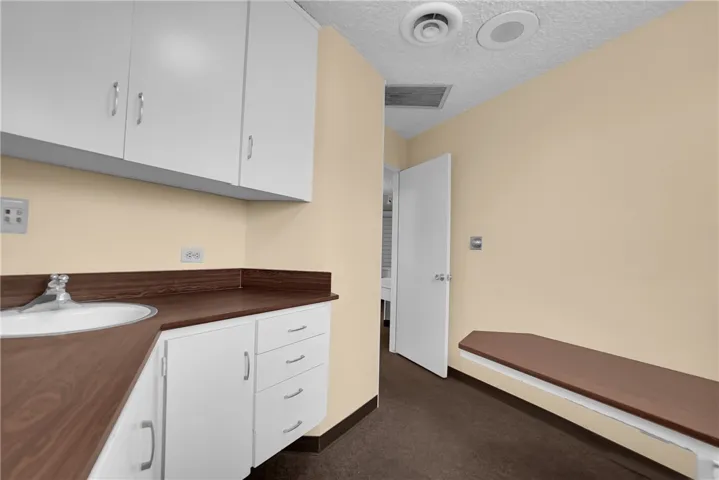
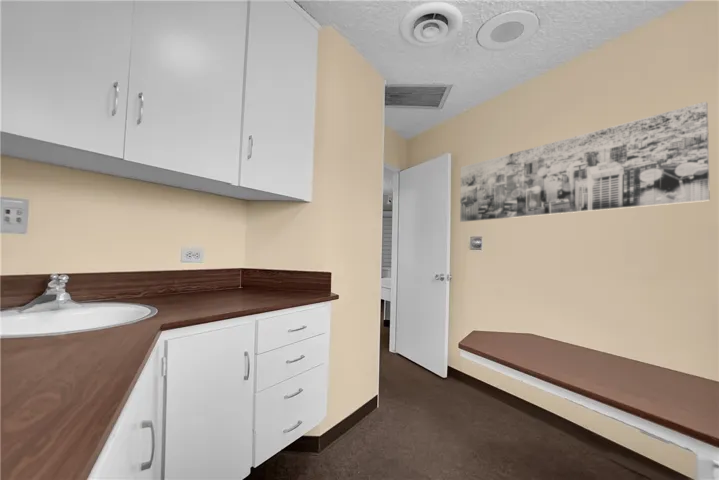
+ wall art [459,101,711,223]
